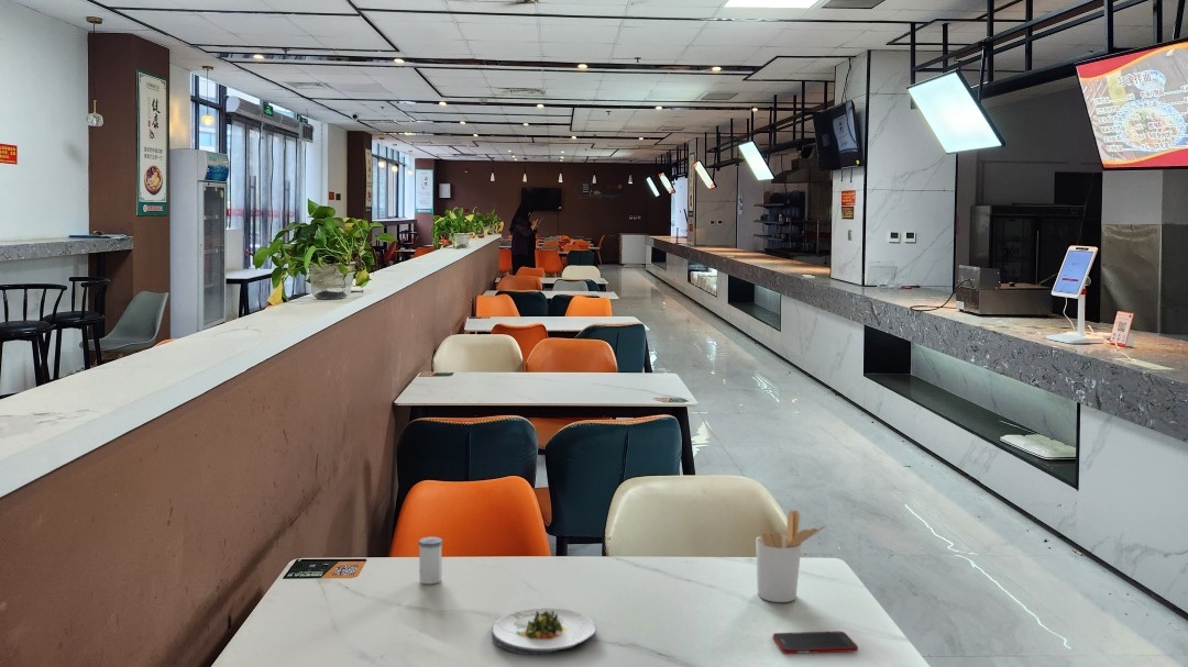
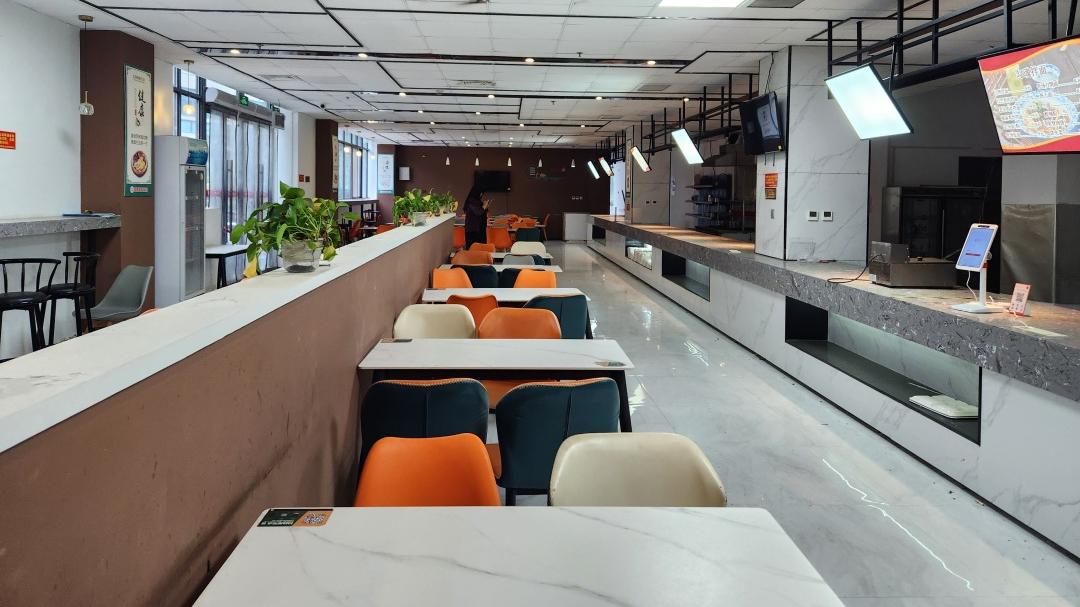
- salad plate [491,607,597,657]
- salt shaker [417,536,443,585]
- utensil holder [755,509,826,603]
- cell phone [772,631,859,655]
